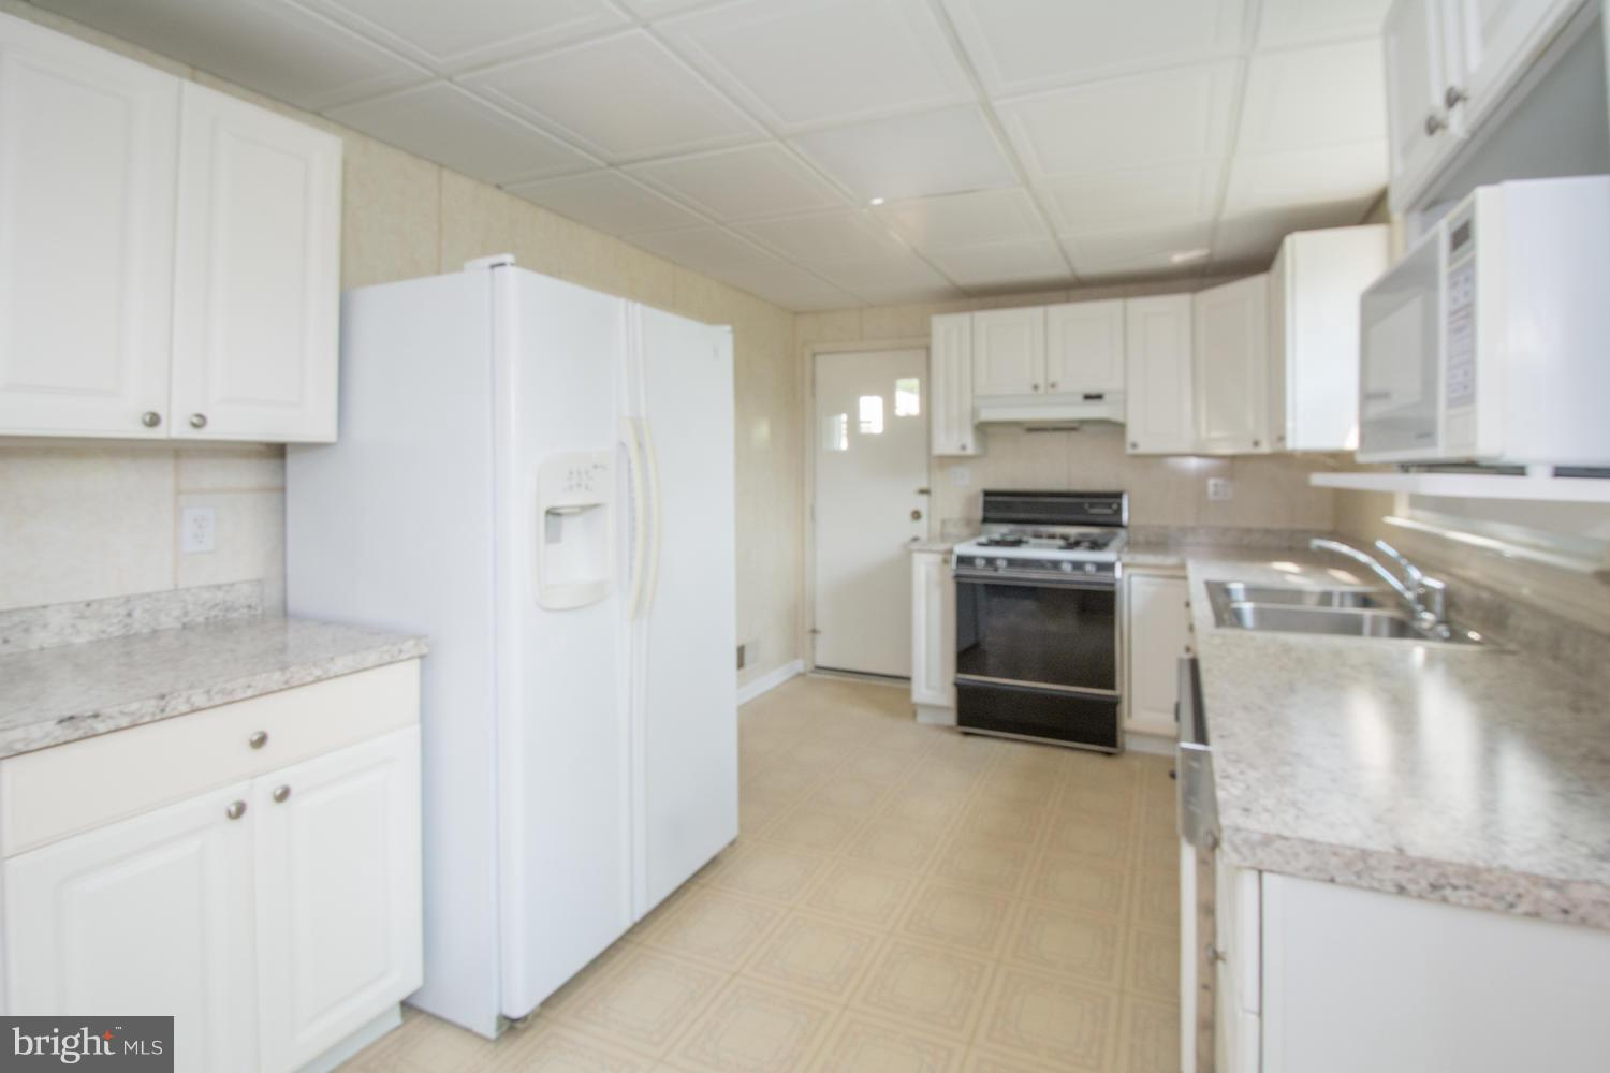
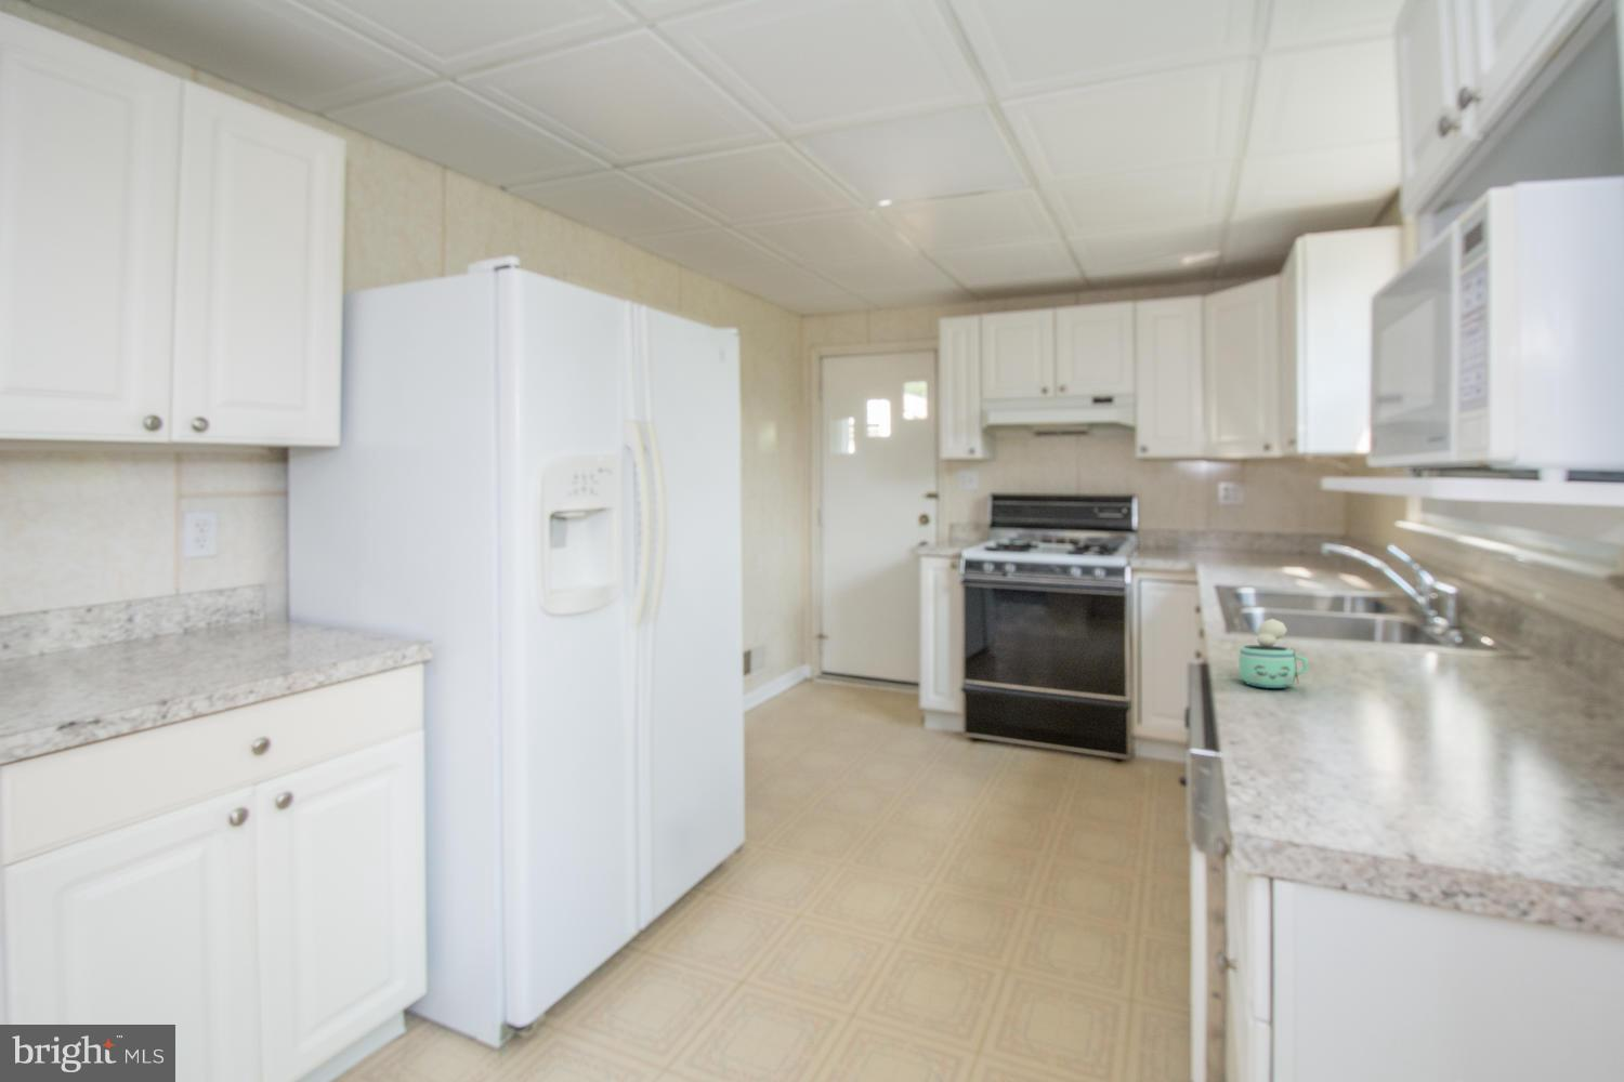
+ chocolate milk [1237,618,1309,690]
